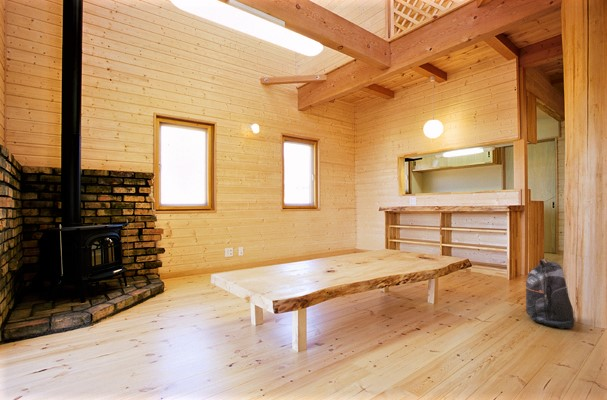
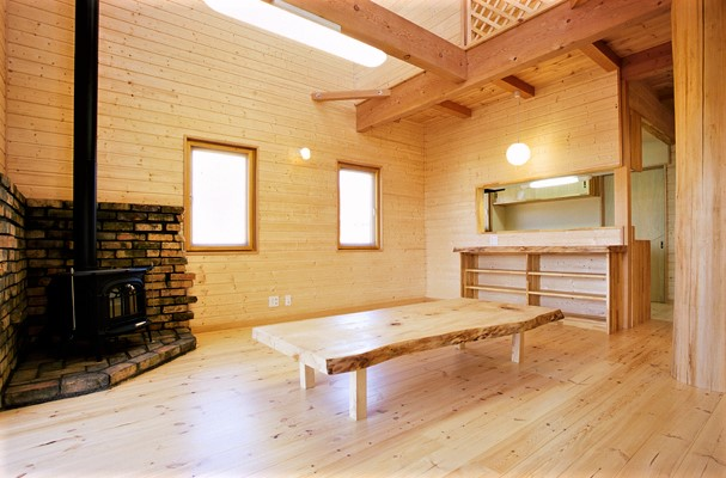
- backpack [525,258,576,330]
